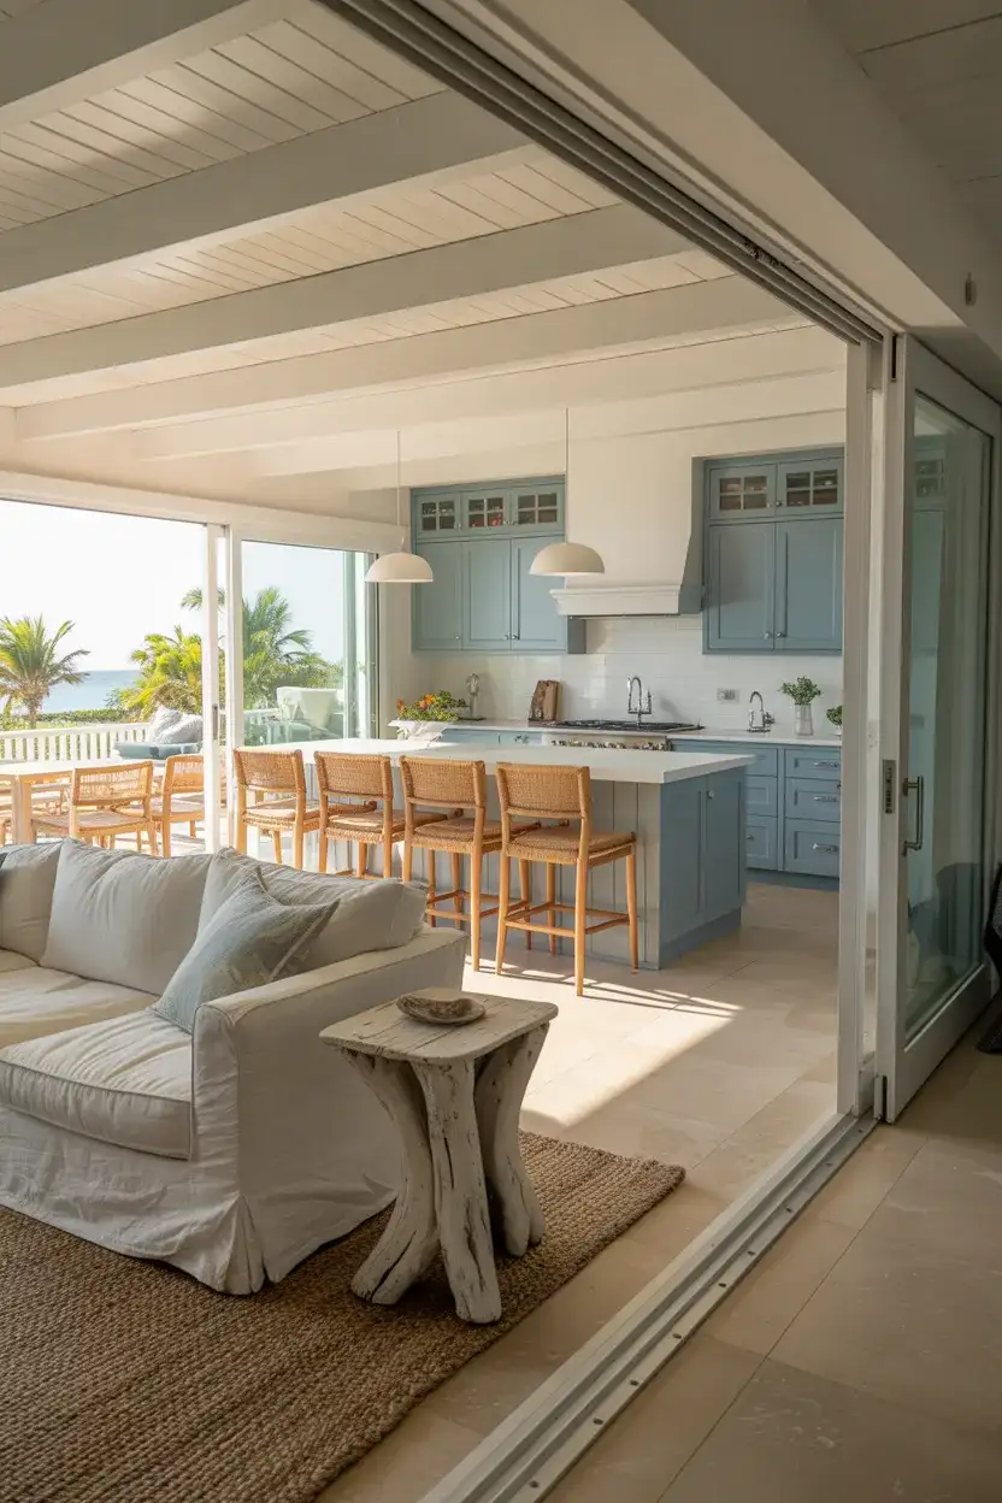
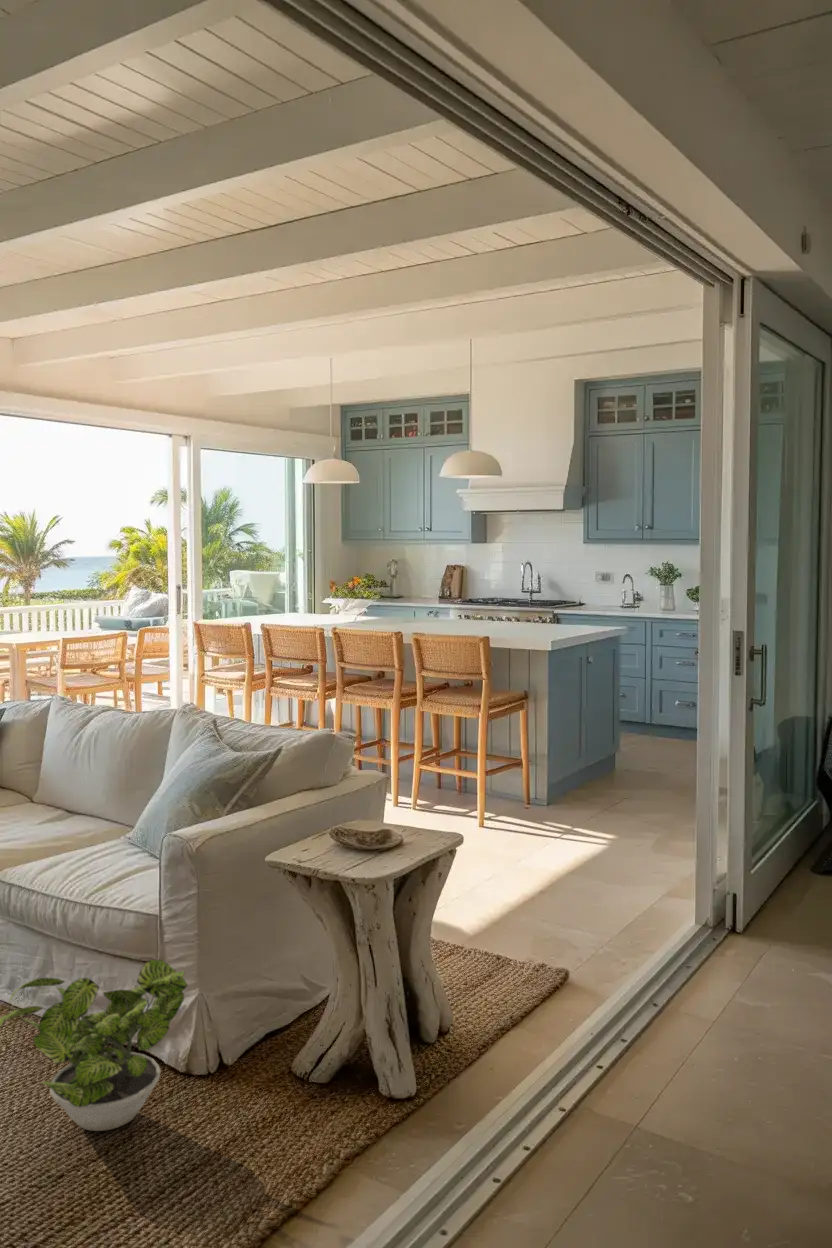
+ potted plant [0,959,189,1132]
